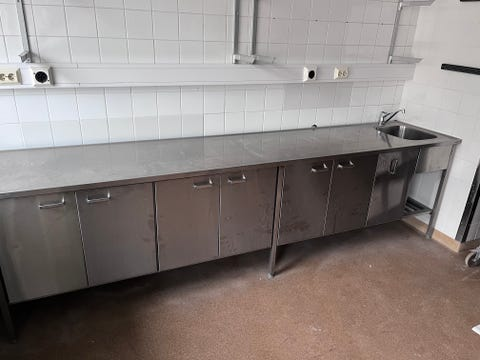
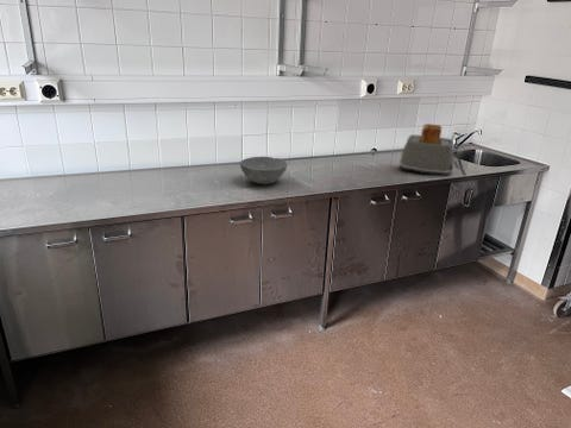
+ bowl [239,156,289,185]
+ toaster [399,122,459,177]
